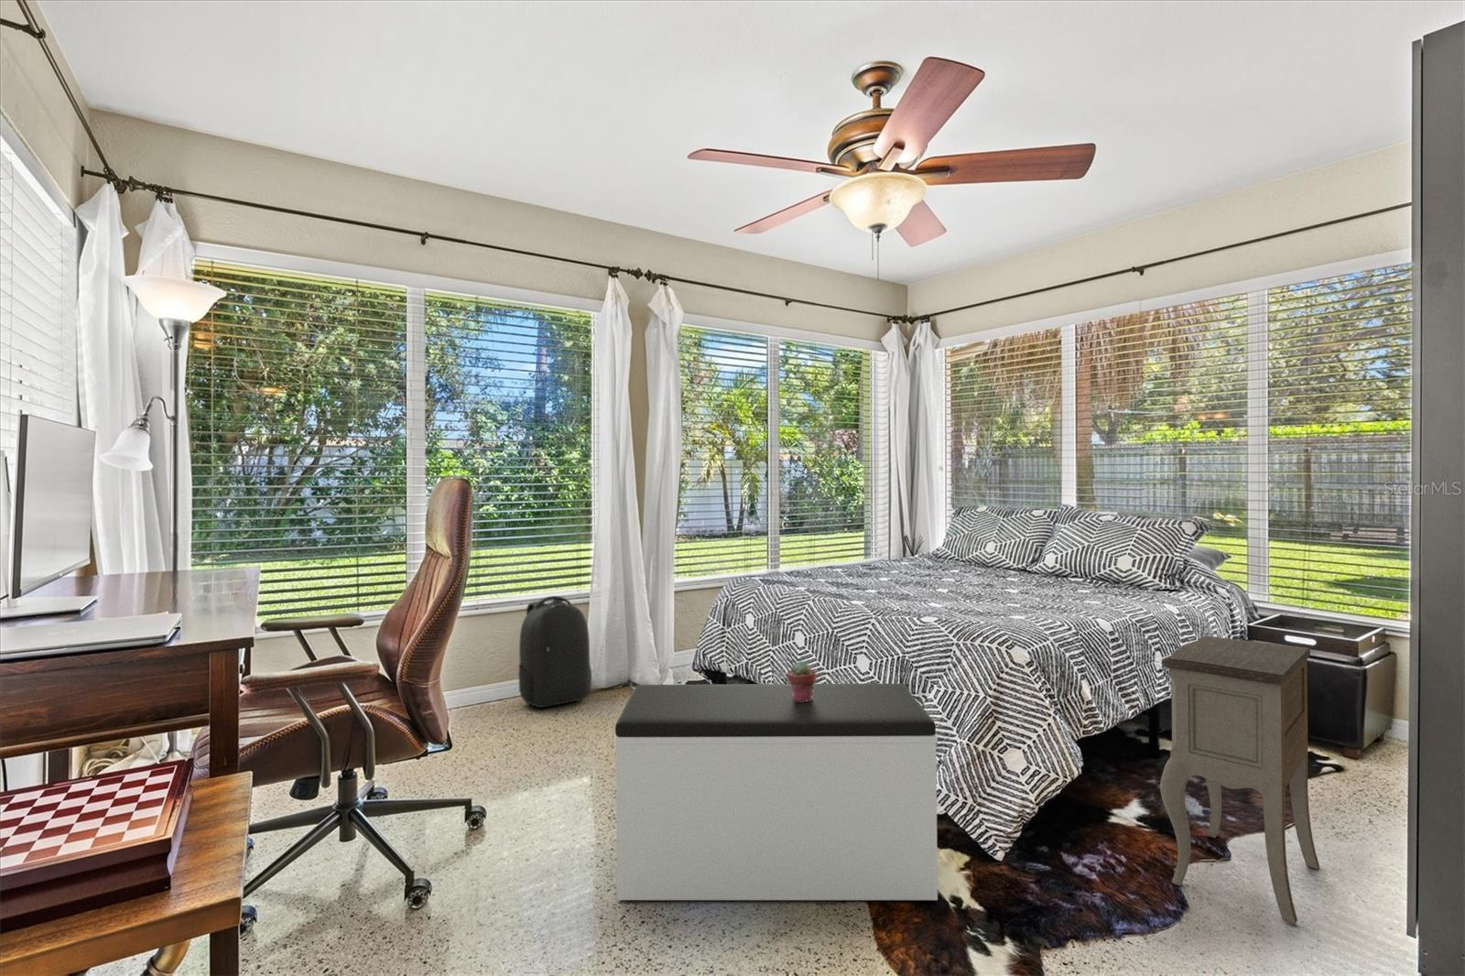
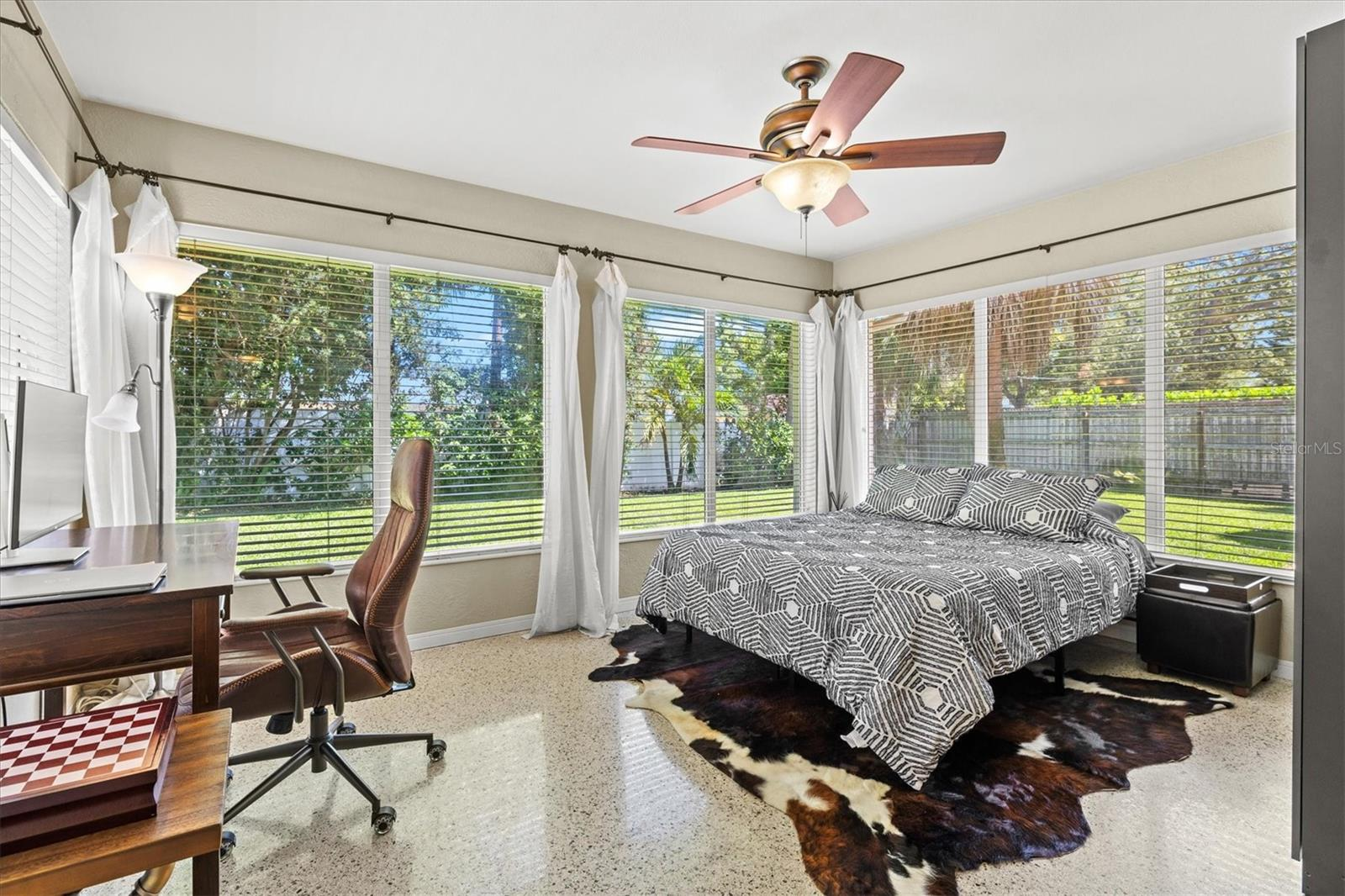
- potted succulent [785,660,818,703]
- backpack [517,595,593,709]
- bench [613,683,939,901]
- nightstand [1159,635,1320,925]
